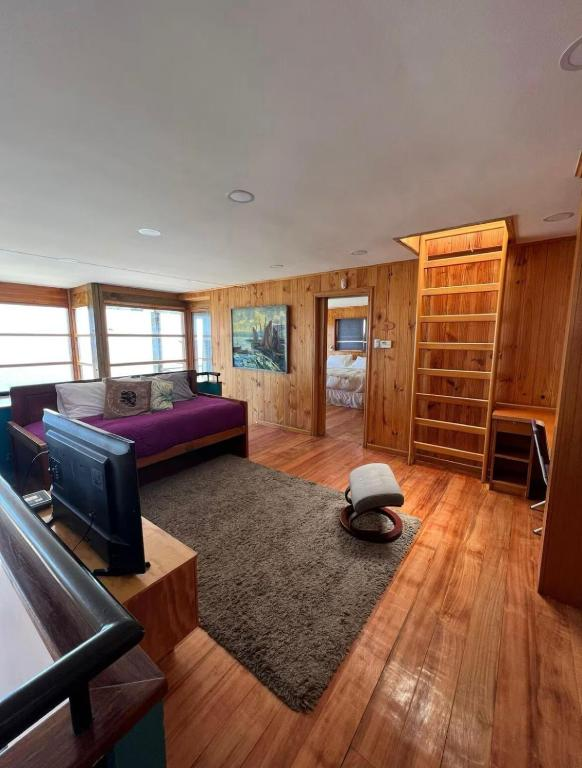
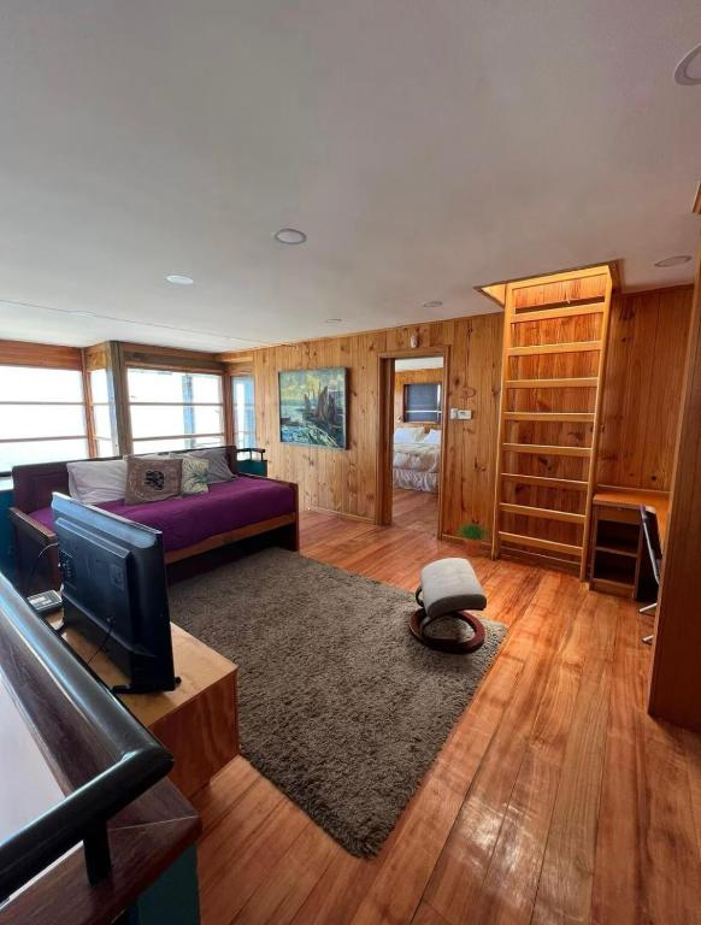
+ potted plant [453,522,494,558]
